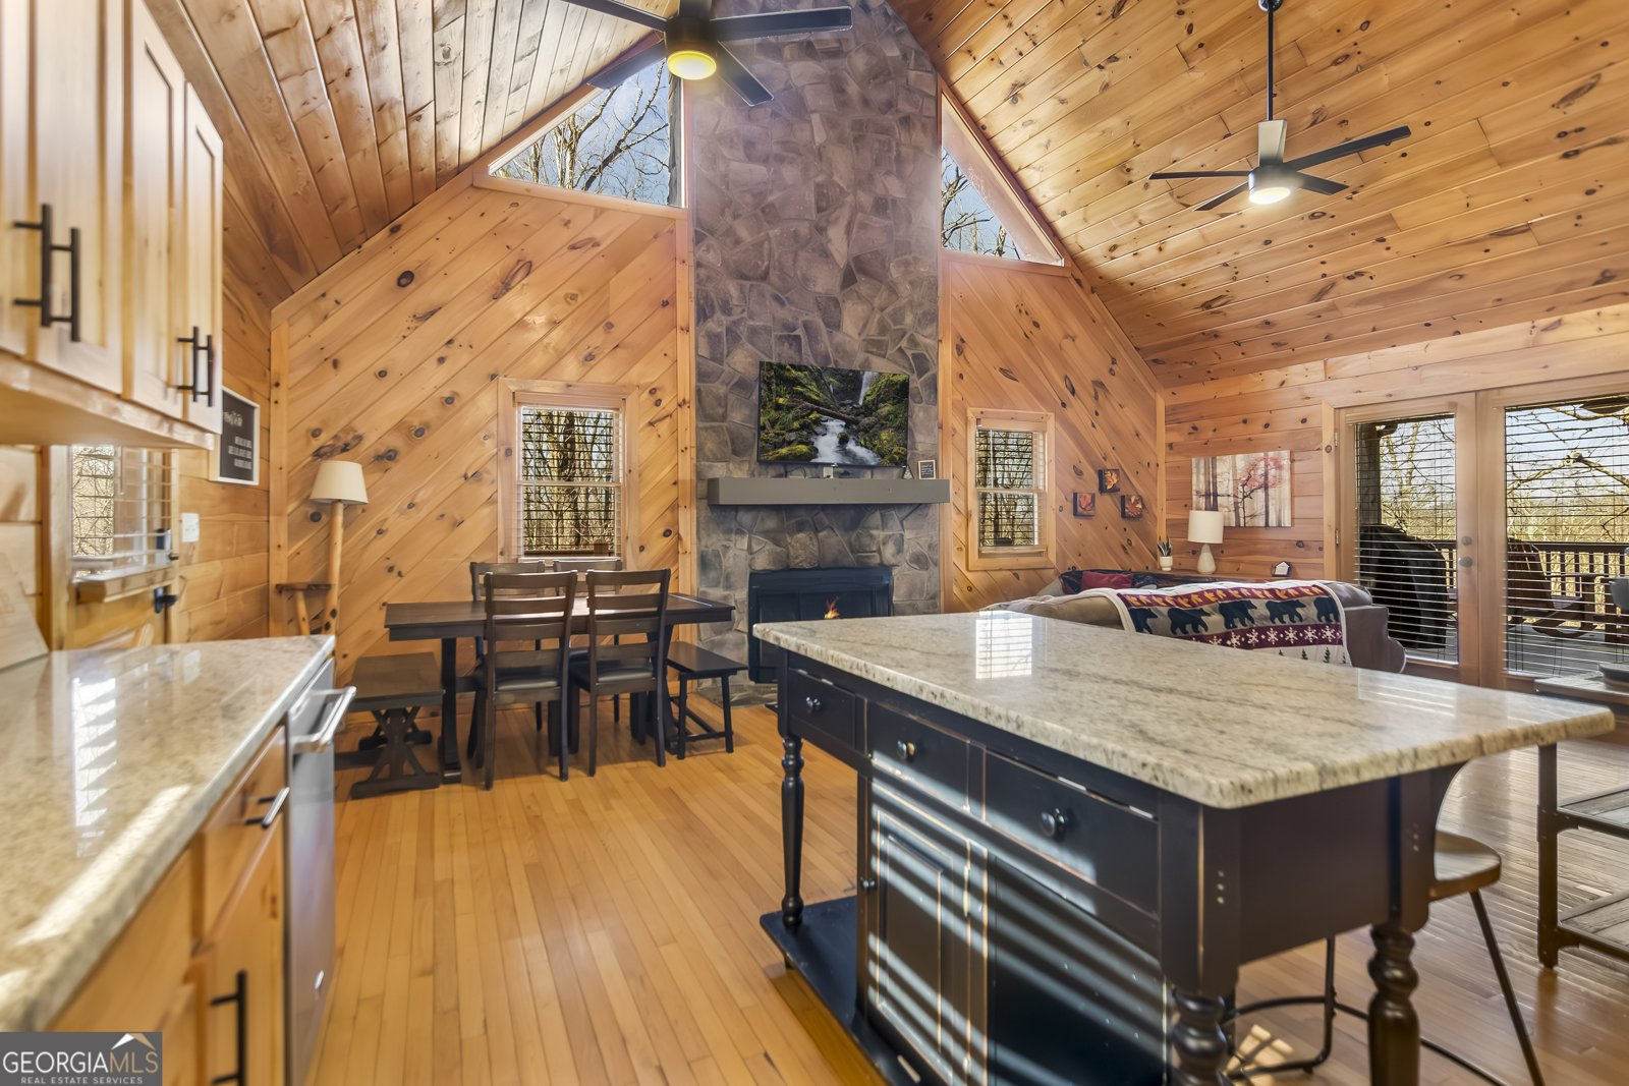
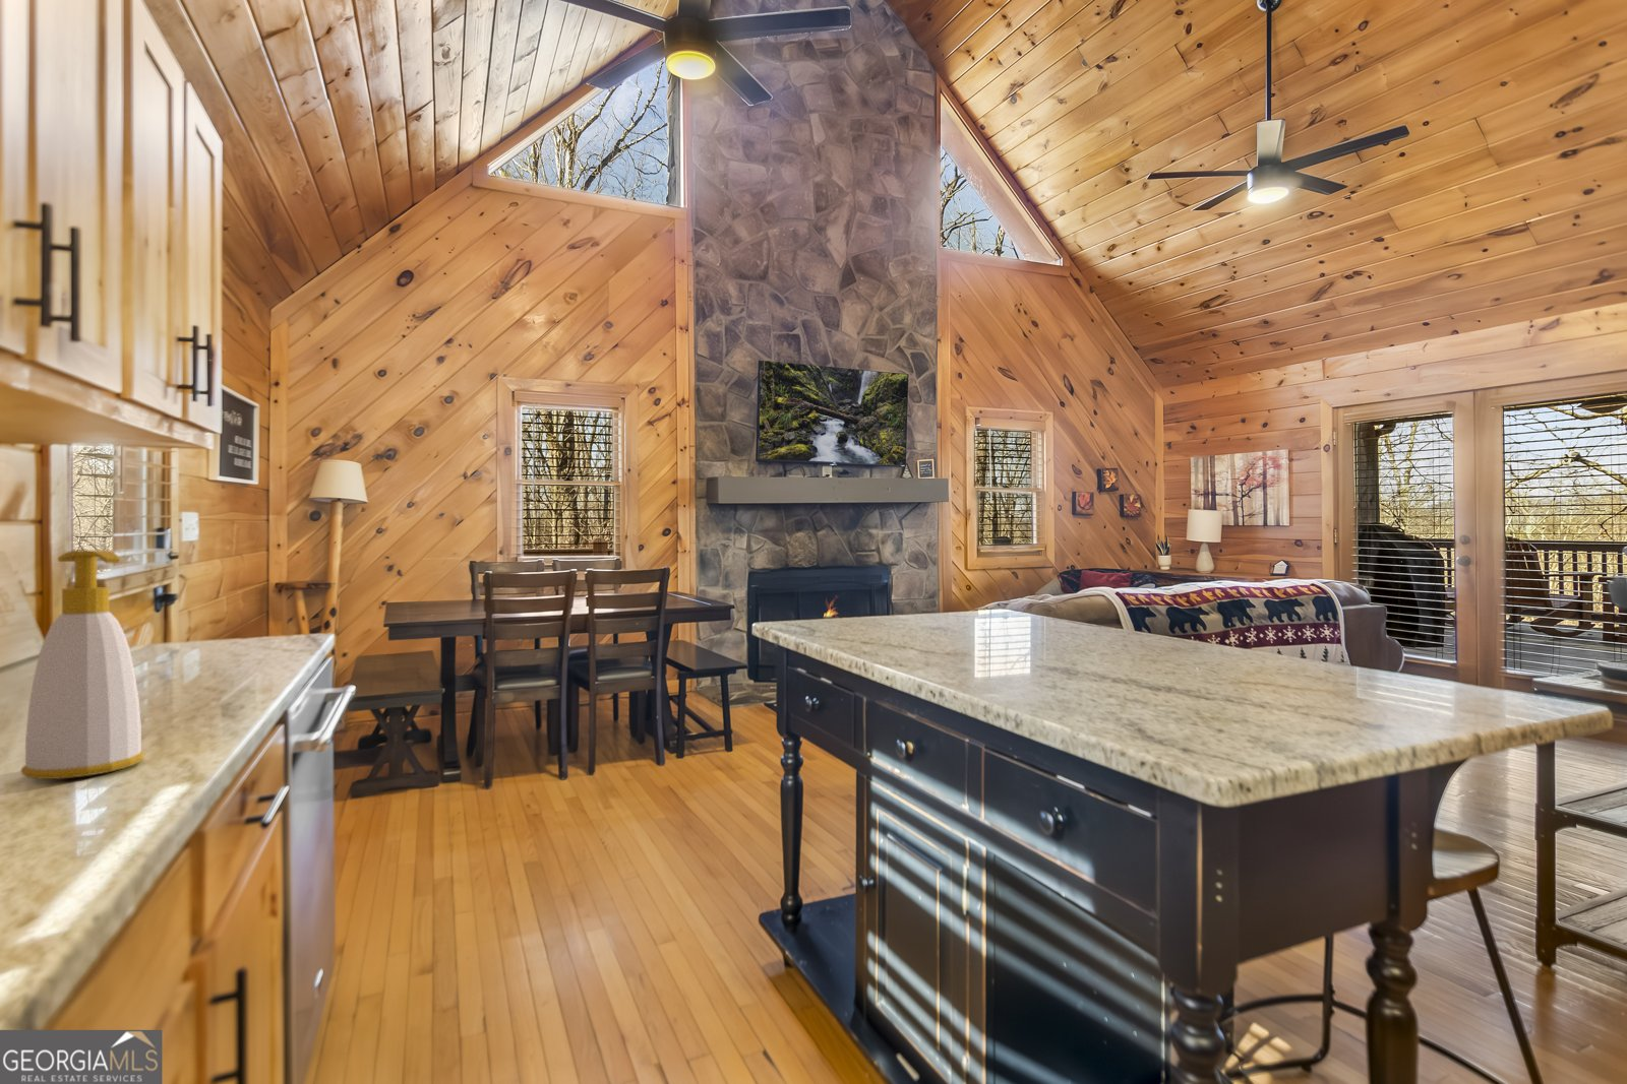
+ soap bottle [19,549,145,780]
